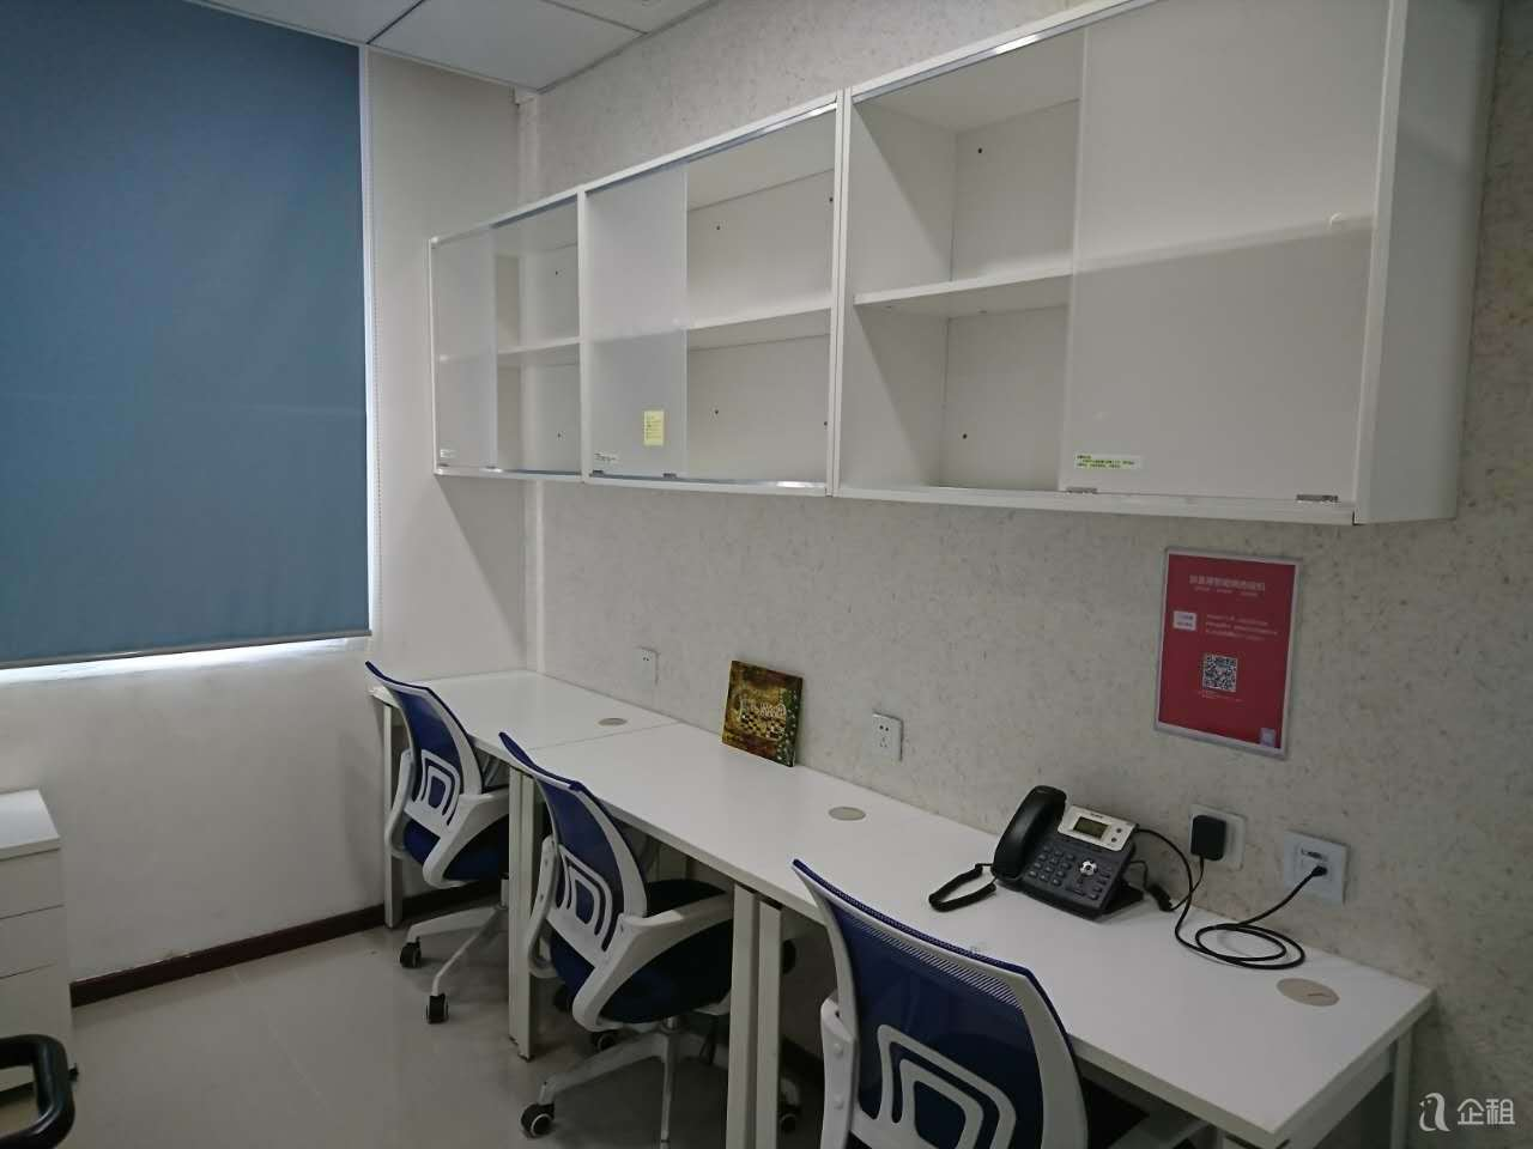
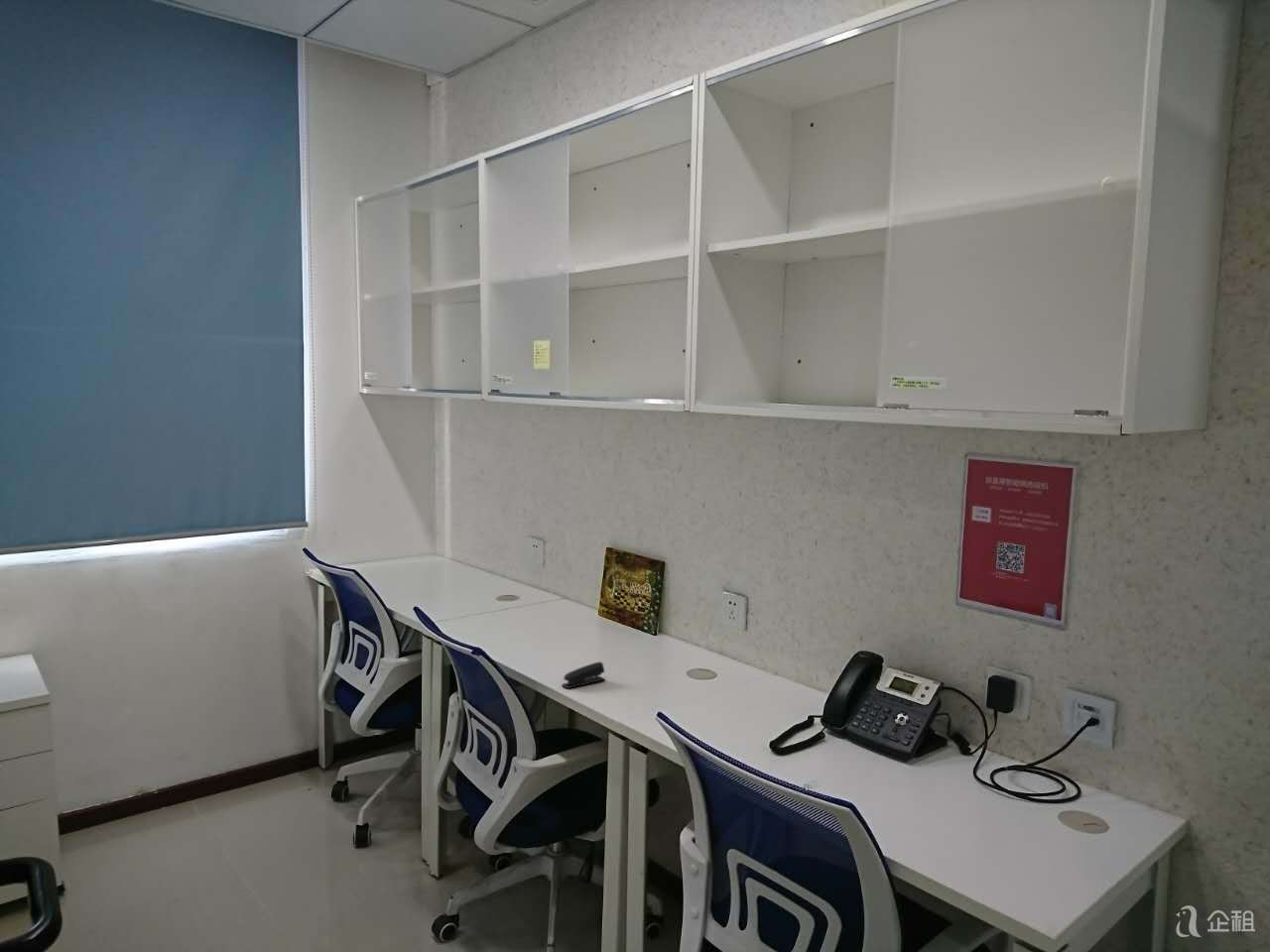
+ stapler [562,660,606,689]
